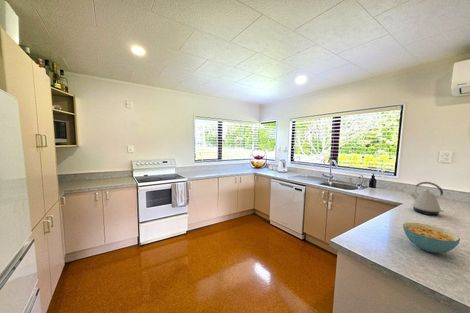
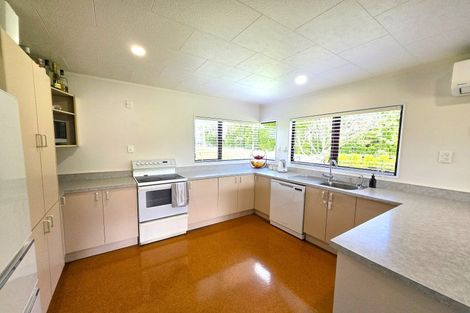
- kettle [409,181,444,216]
- cereal bowl [402,222,461,254]
